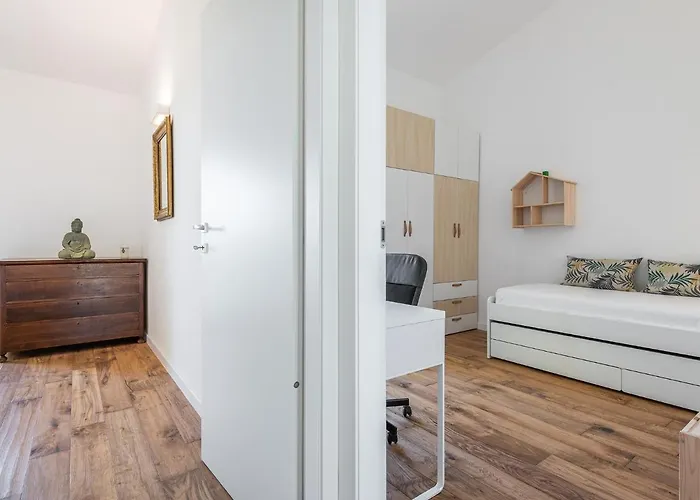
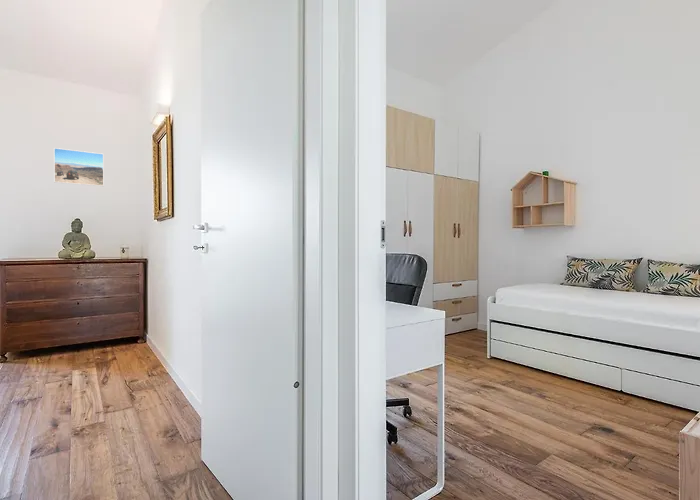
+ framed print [53,147,105,187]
